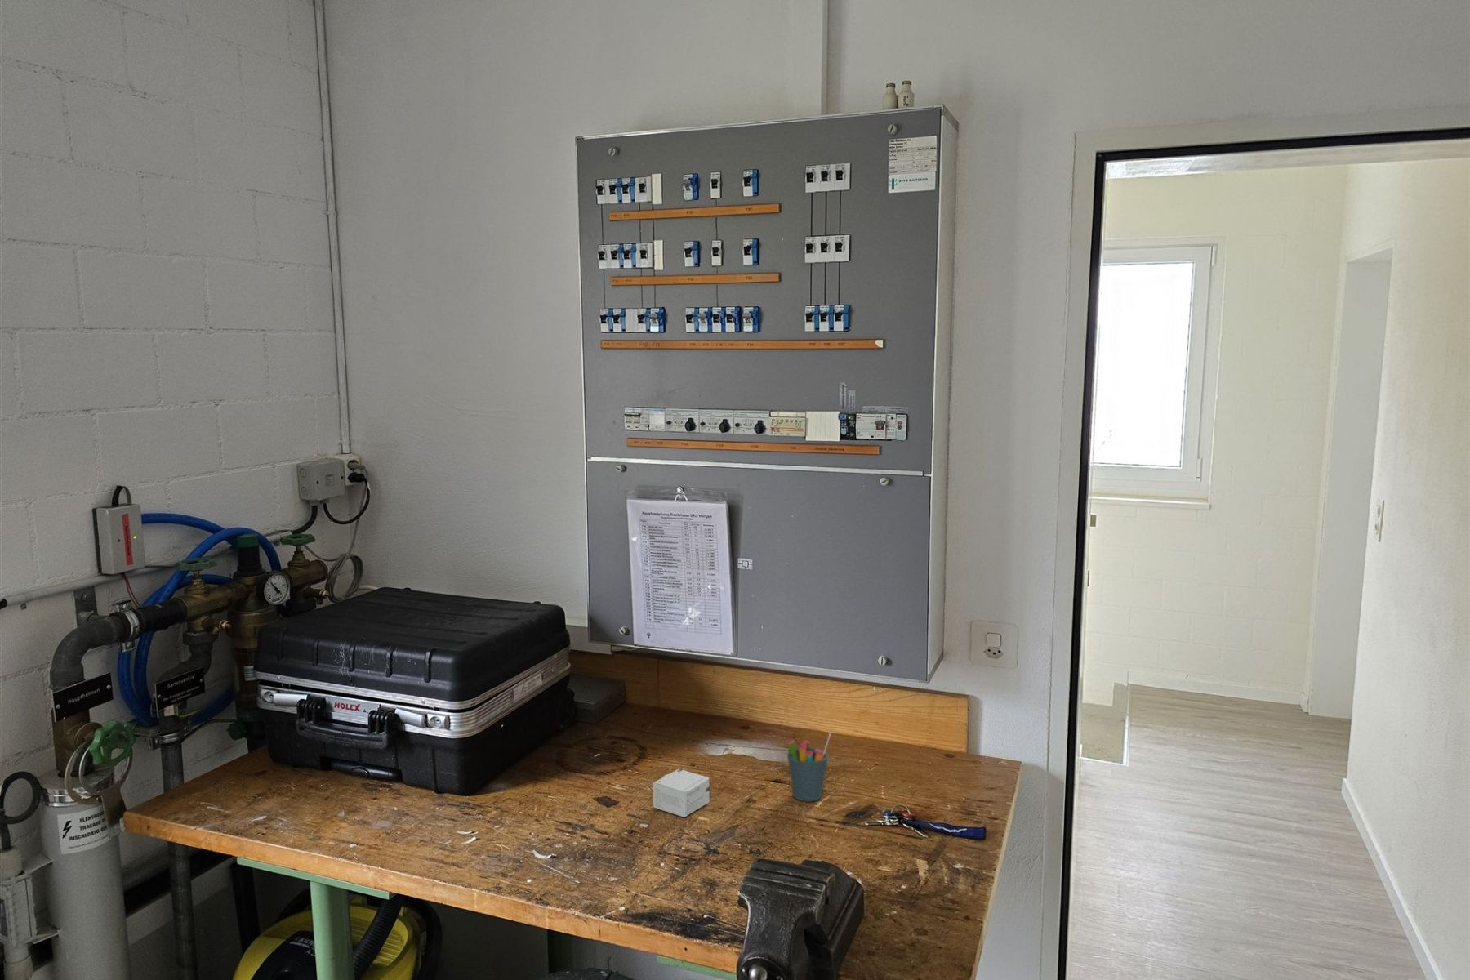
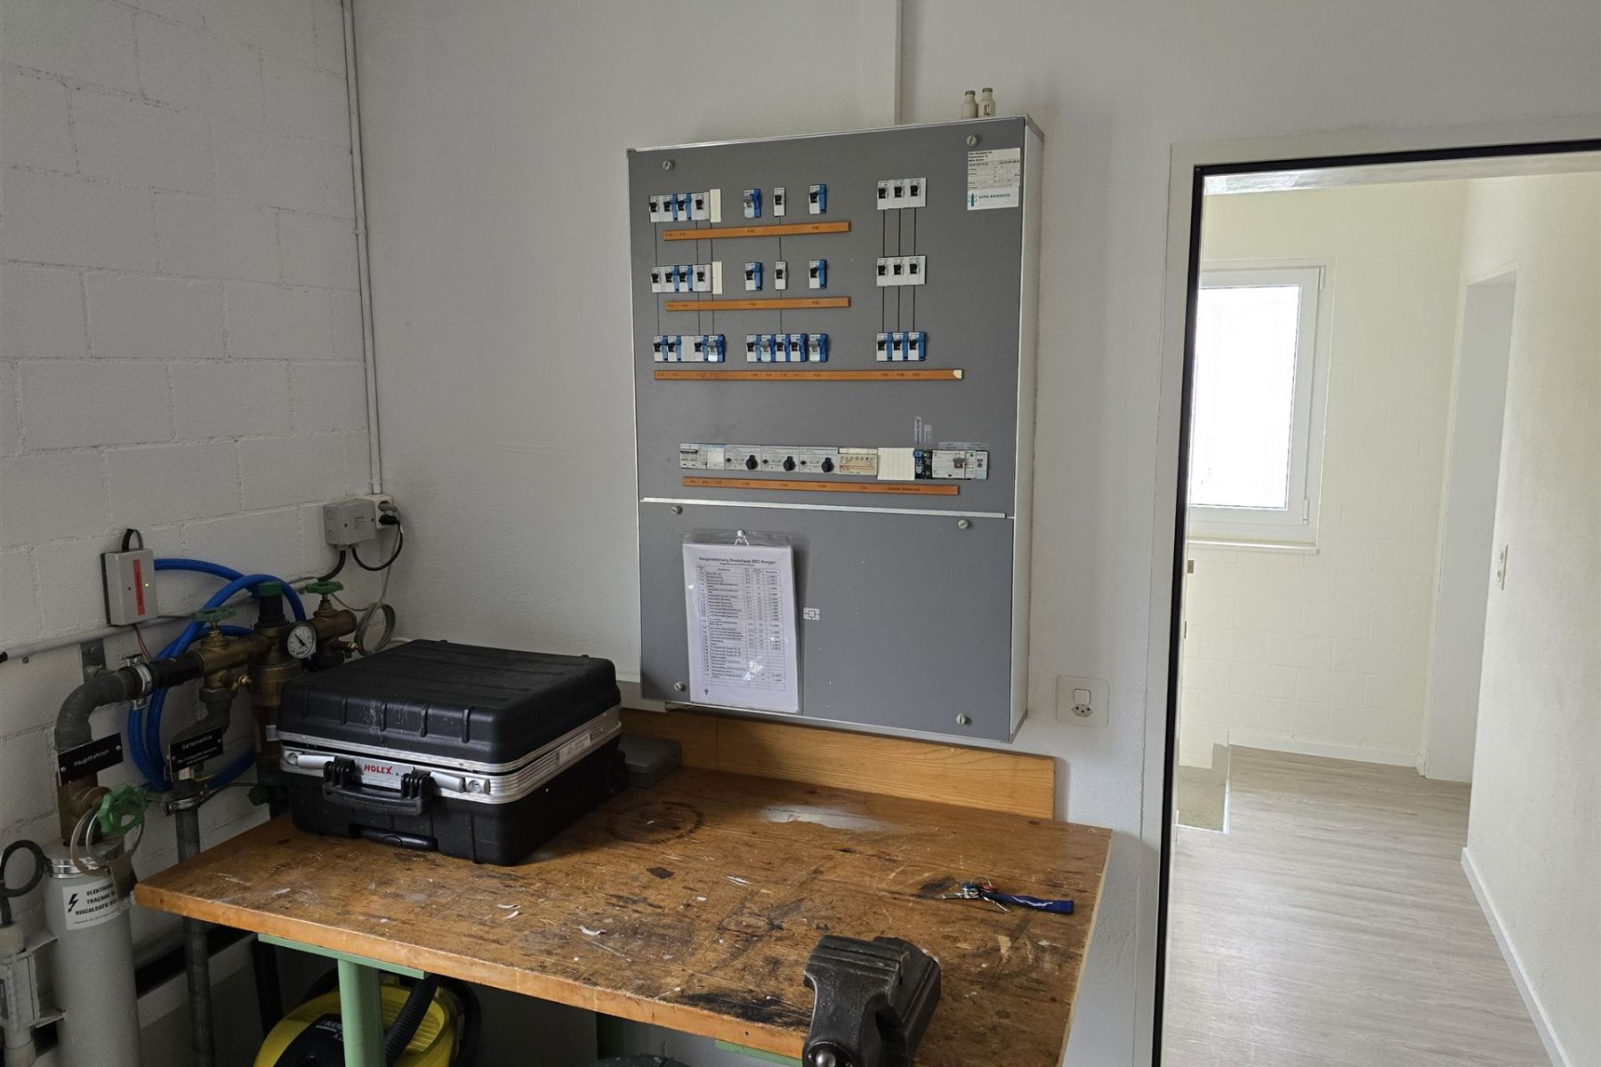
- small box [653,769,711,818]
- pen holder [785,733,831,802]
